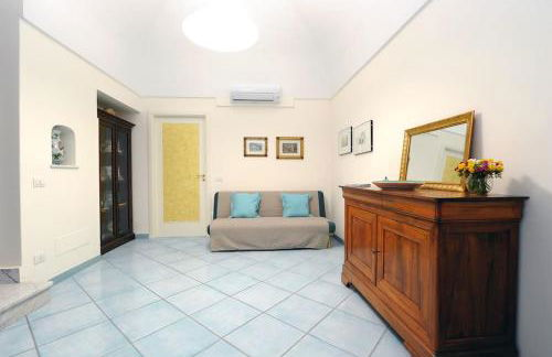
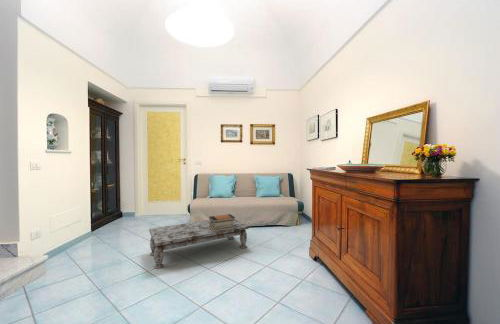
+ coffee table [148,219,250,270]
+ book stack [208,213,236,232]
